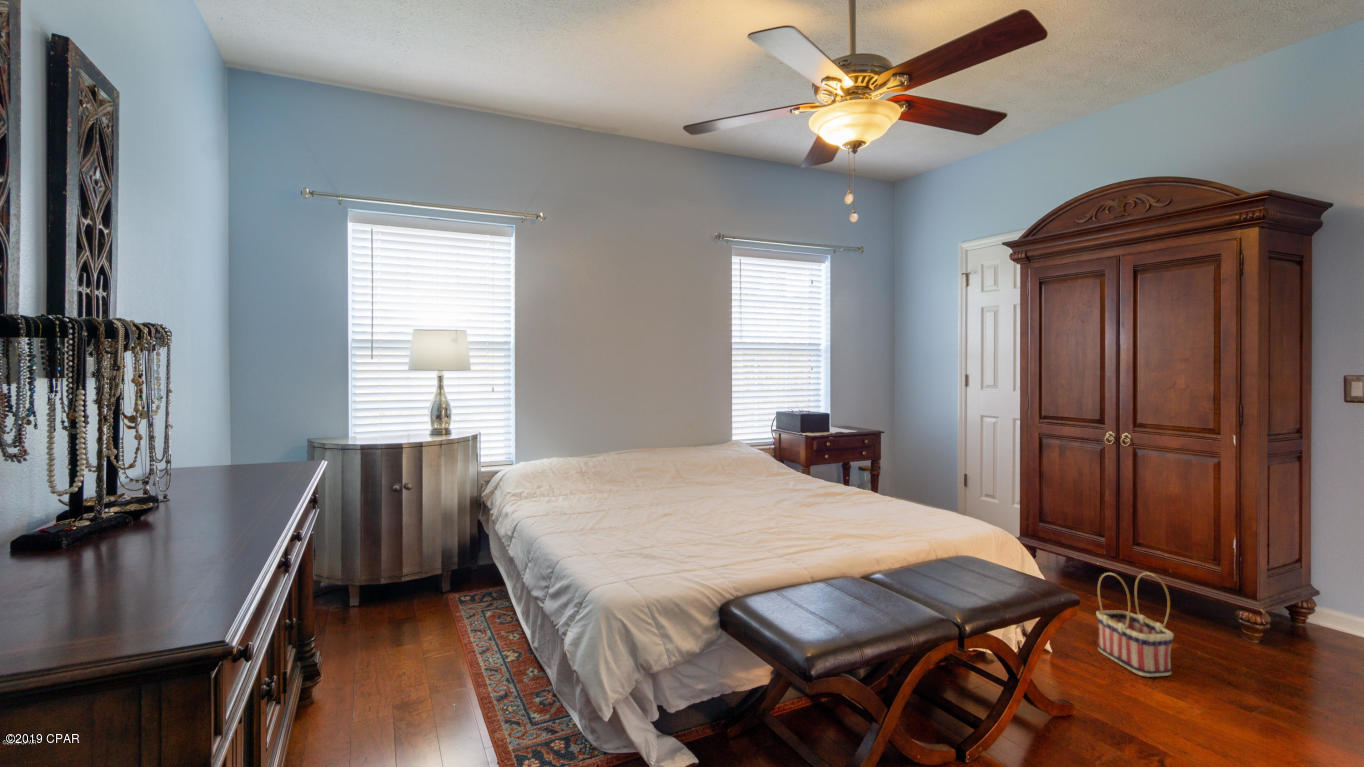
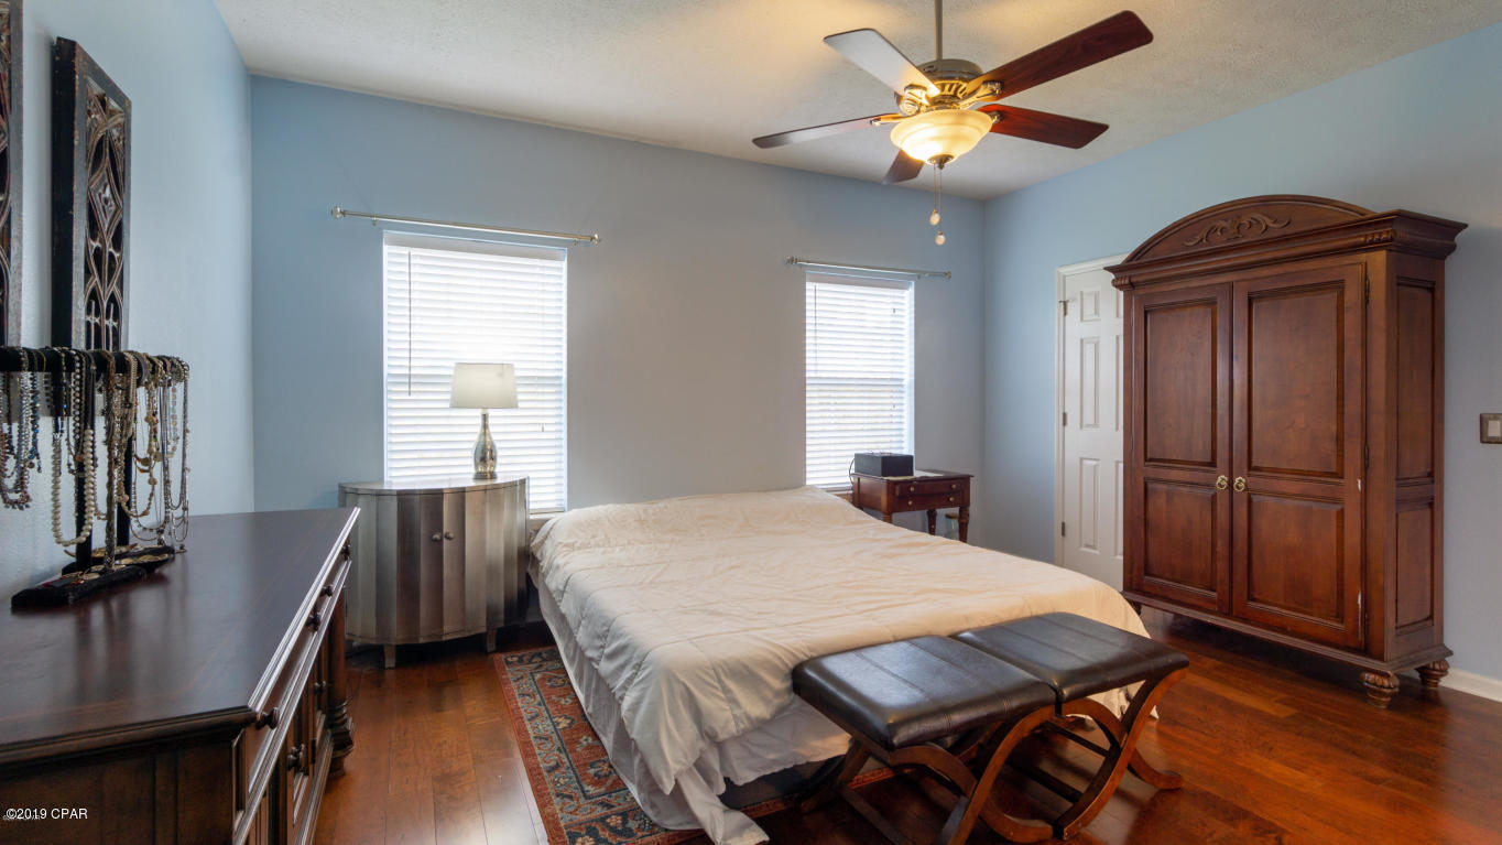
- basket [1095,571,1175,678]
